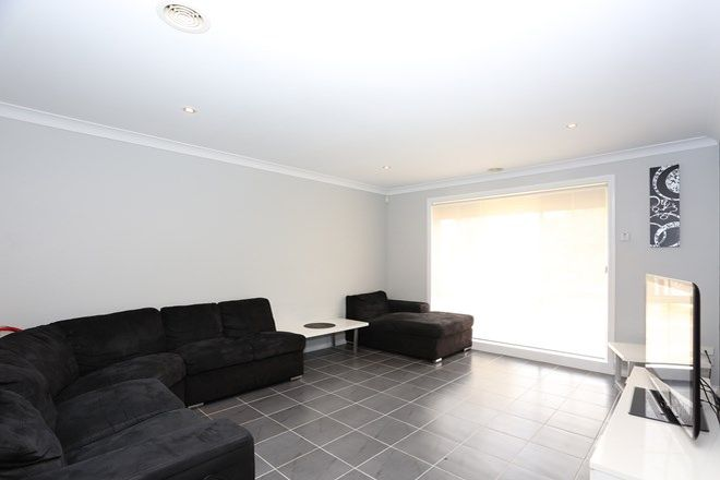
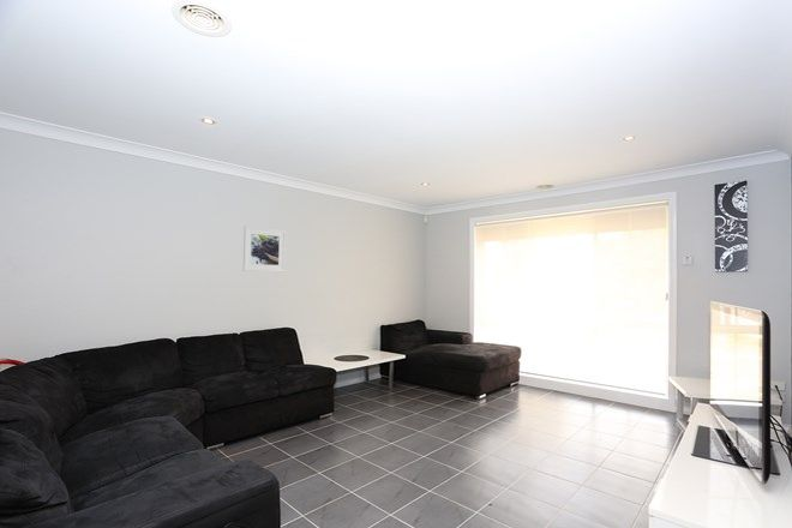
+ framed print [242,224,287,274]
